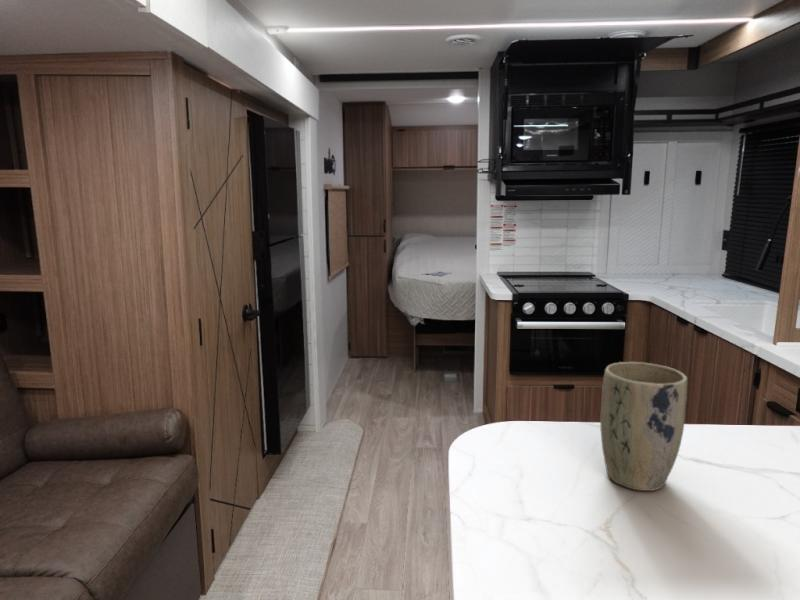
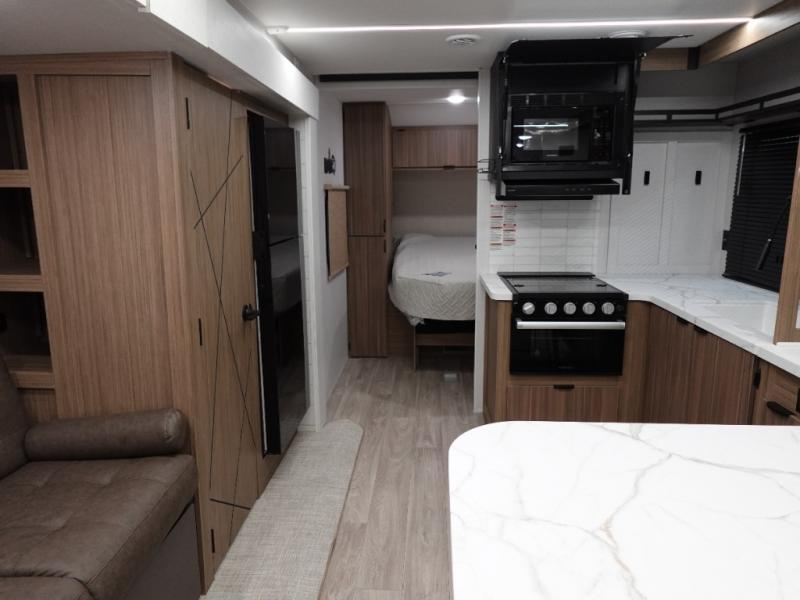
- plant pot [599,361,689,492]
